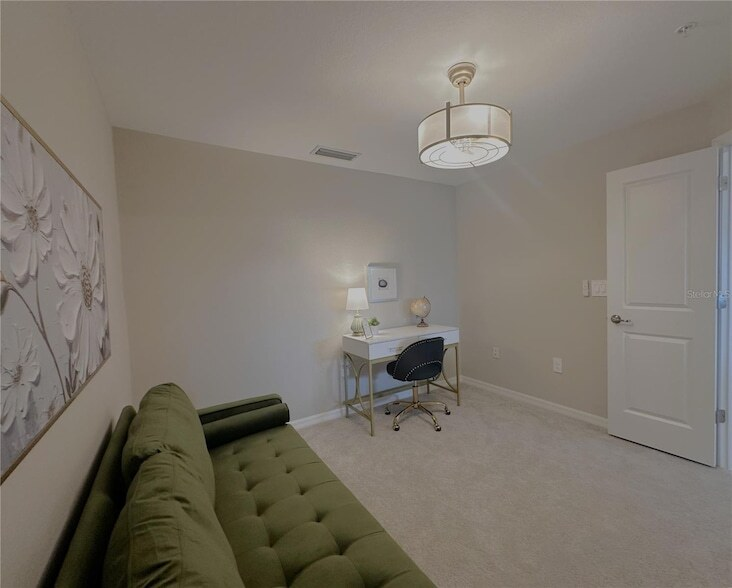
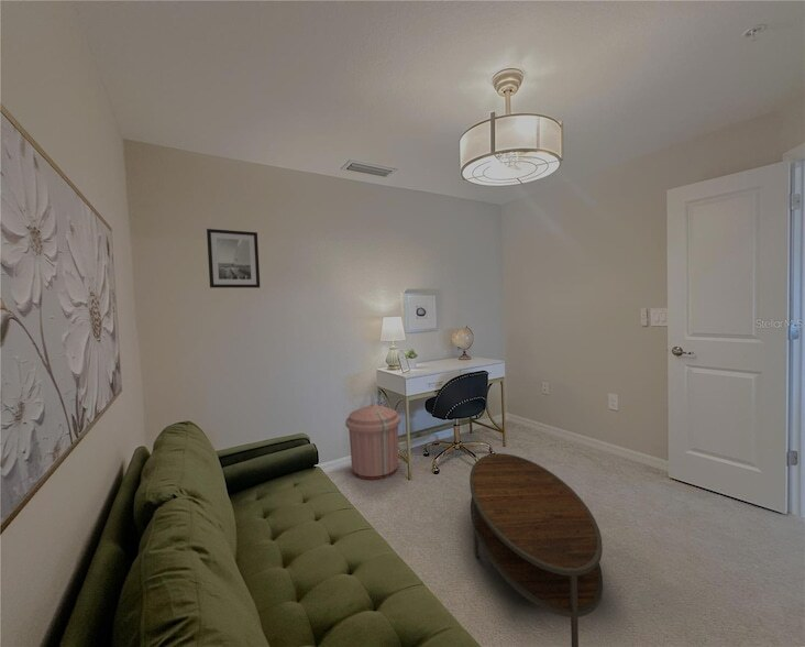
+ coffee table [468,452,604,647]
+ wall art [206,228,261,289]
+ trash can [344,403,401,481]
